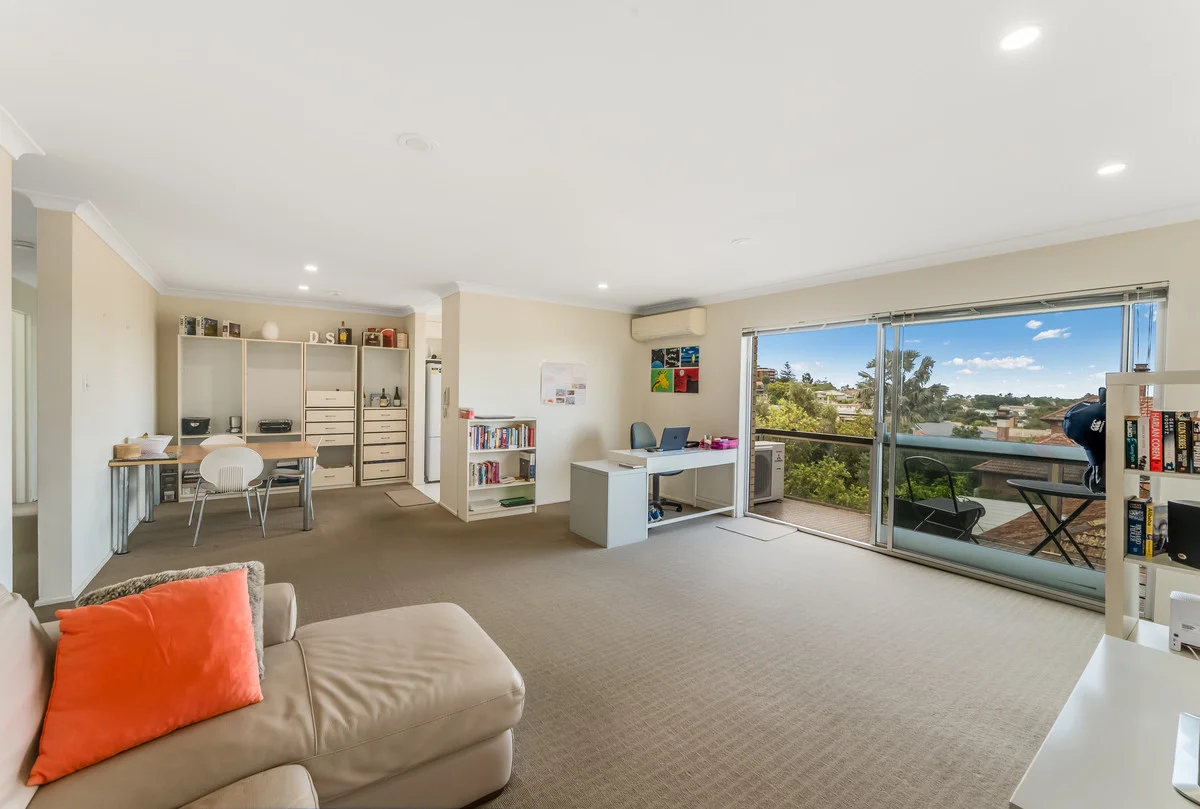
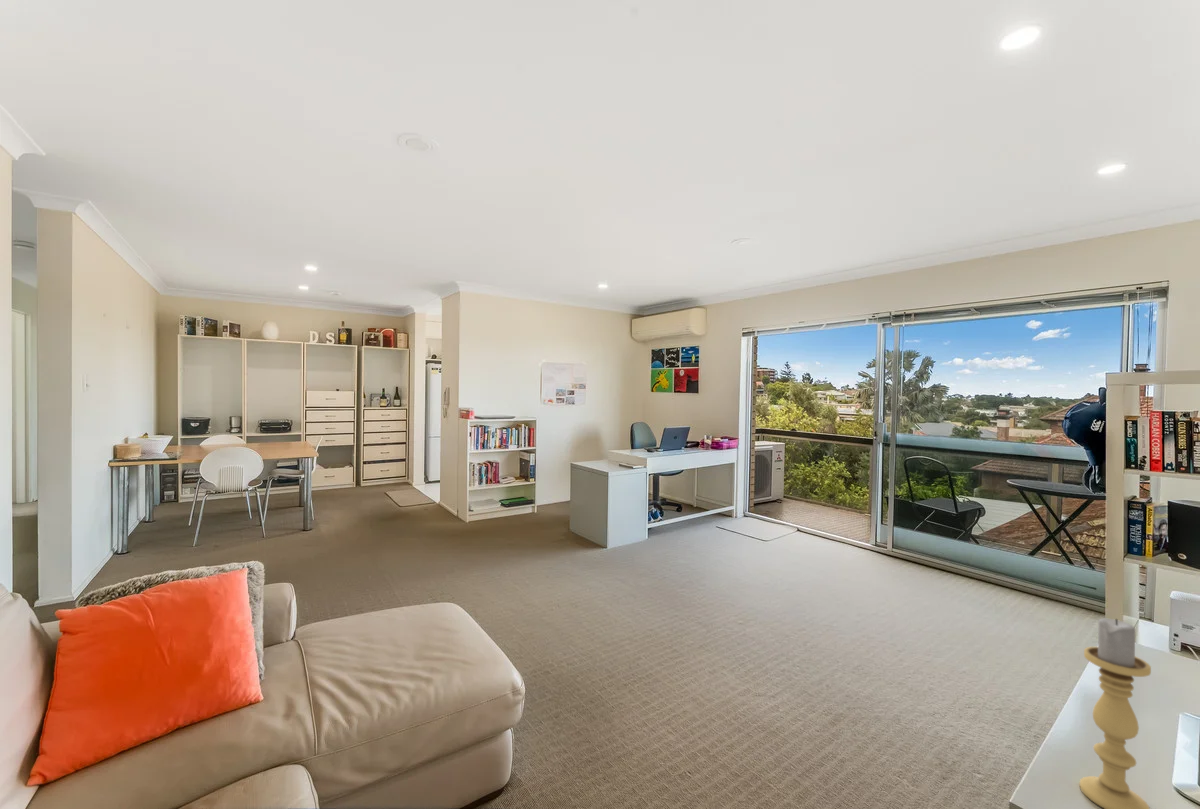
+ candle holder [1078,618,1152,809]
